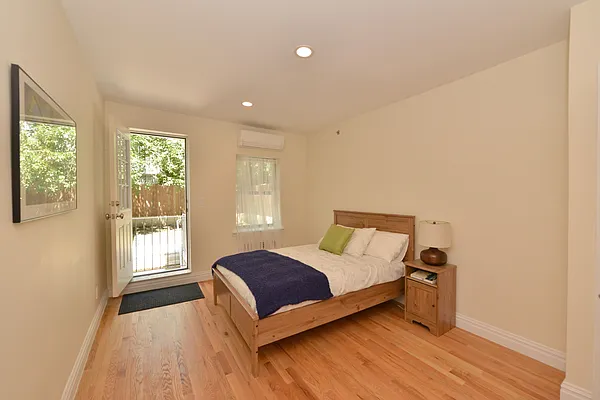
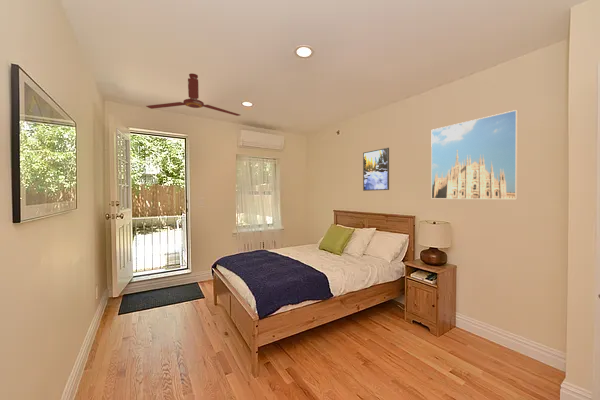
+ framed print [362,147,390,192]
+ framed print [430,109,519,200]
+ ceiling fan [145,72,241,117]
